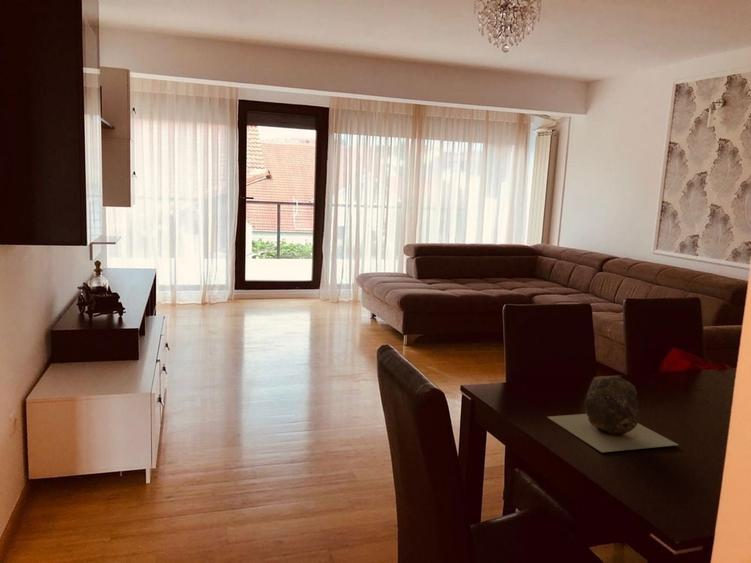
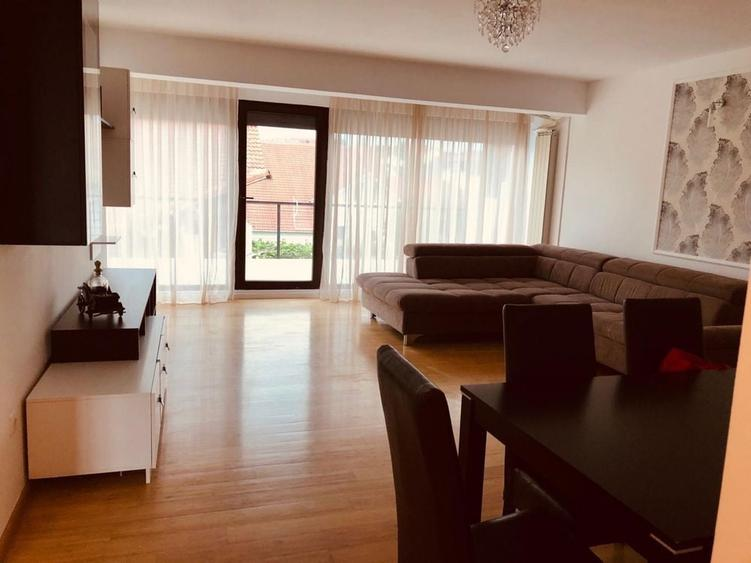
- rock [547,375,680,453]
